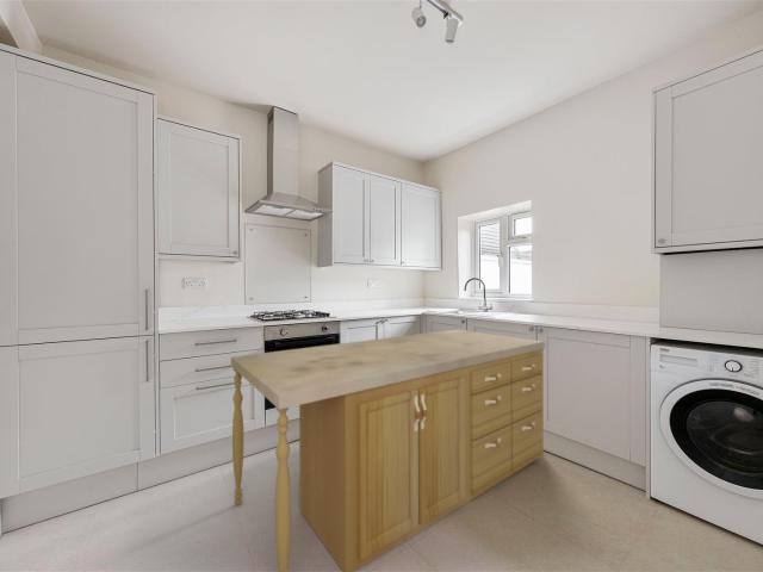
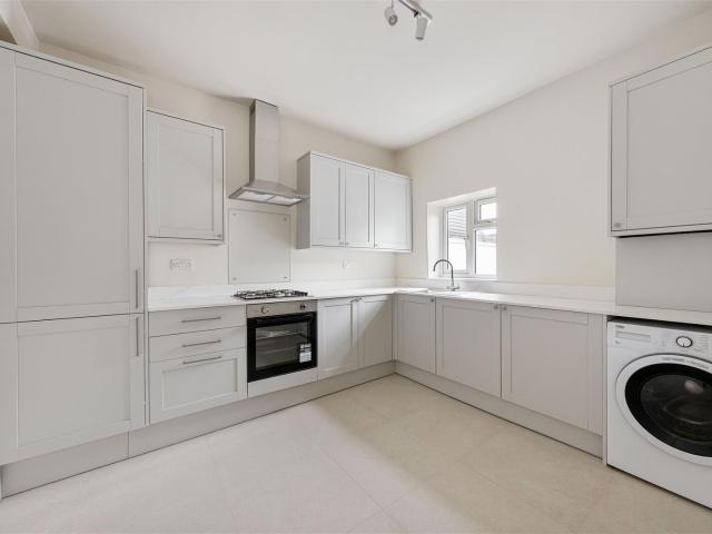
- kitchen island [230,329,546,572]
